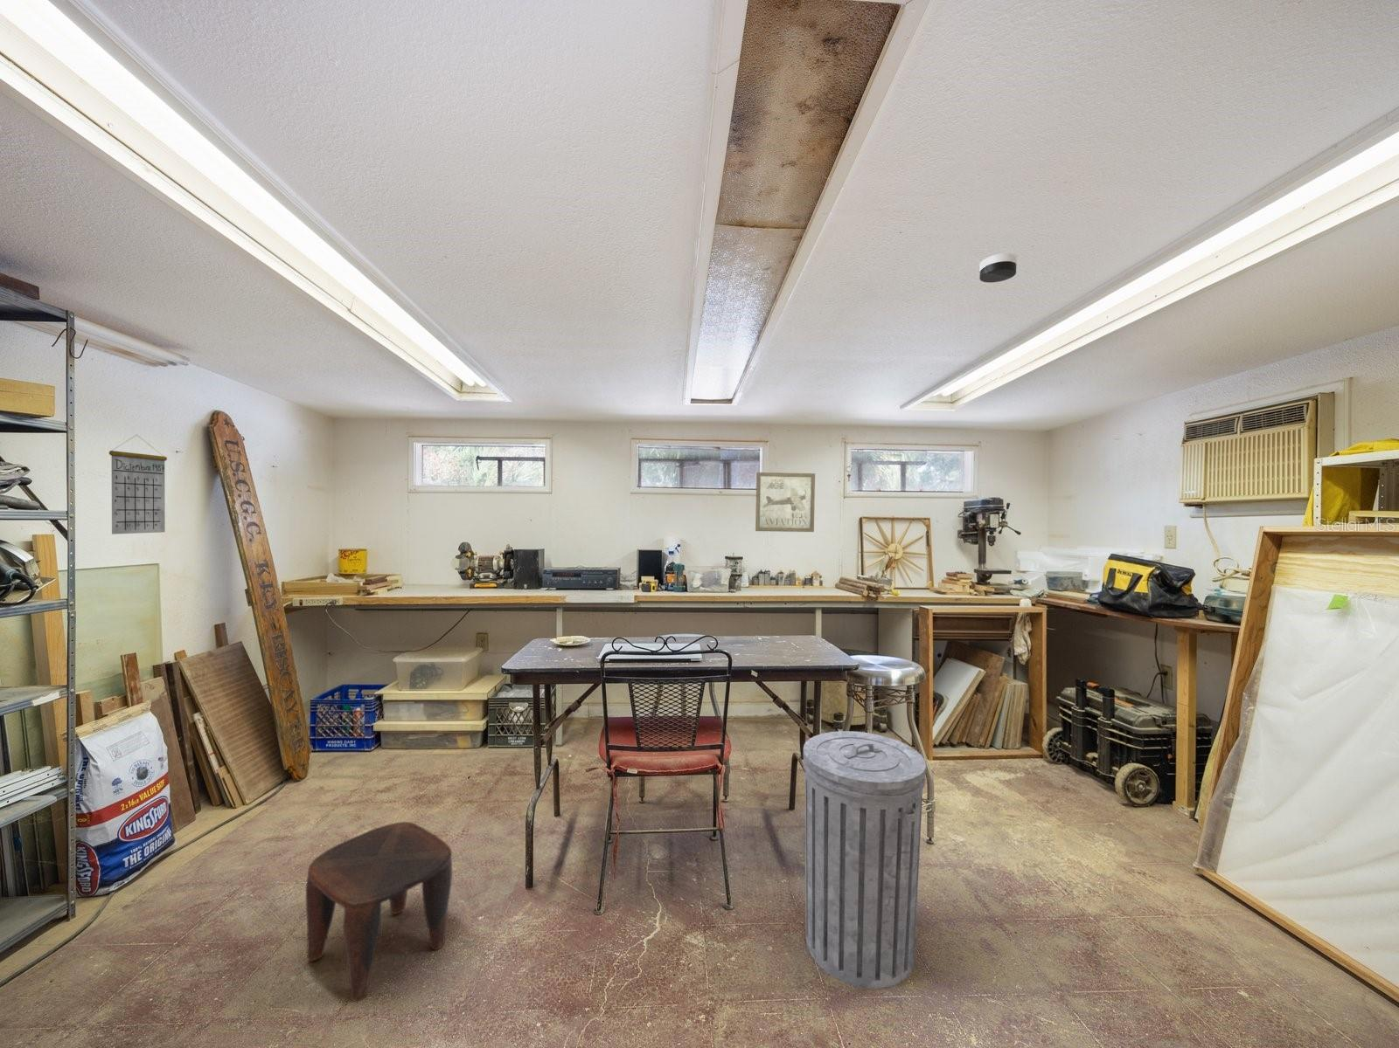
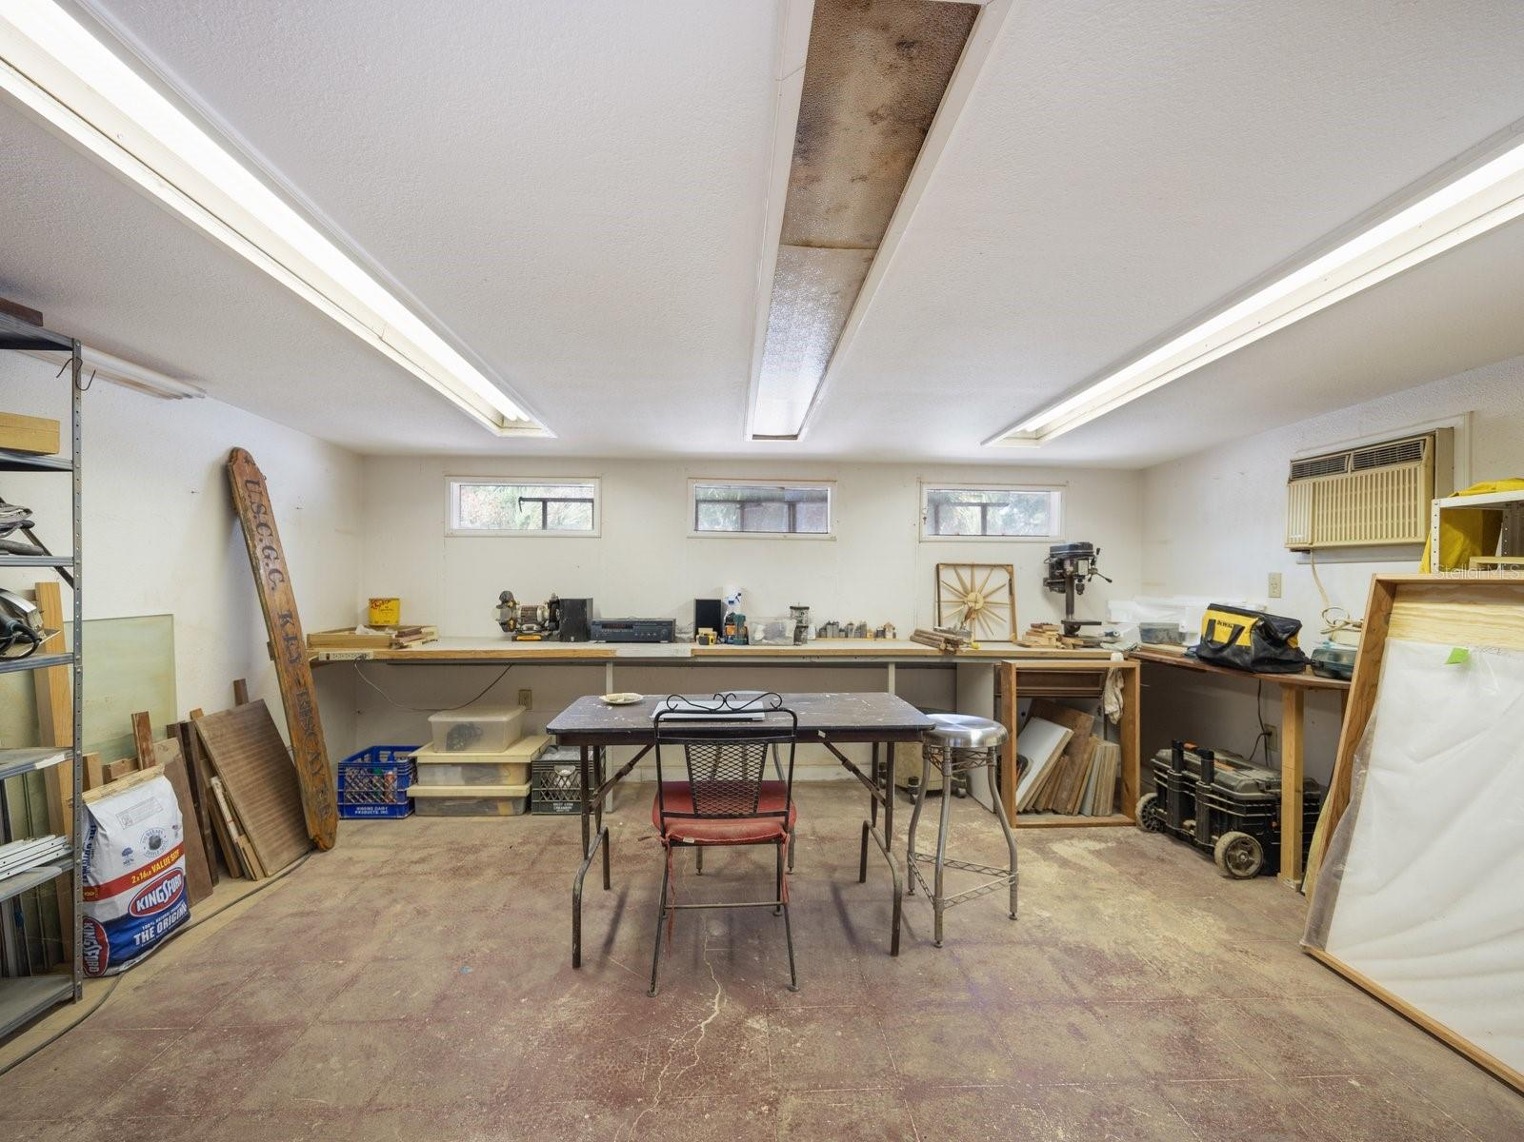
- calendar [108,434,167,535]
- smoke detector [978,252,1018,284]
- wall art [755,471,816,533]
- trash can [802,730,926,990]
- stool [305,821,453,1003]
